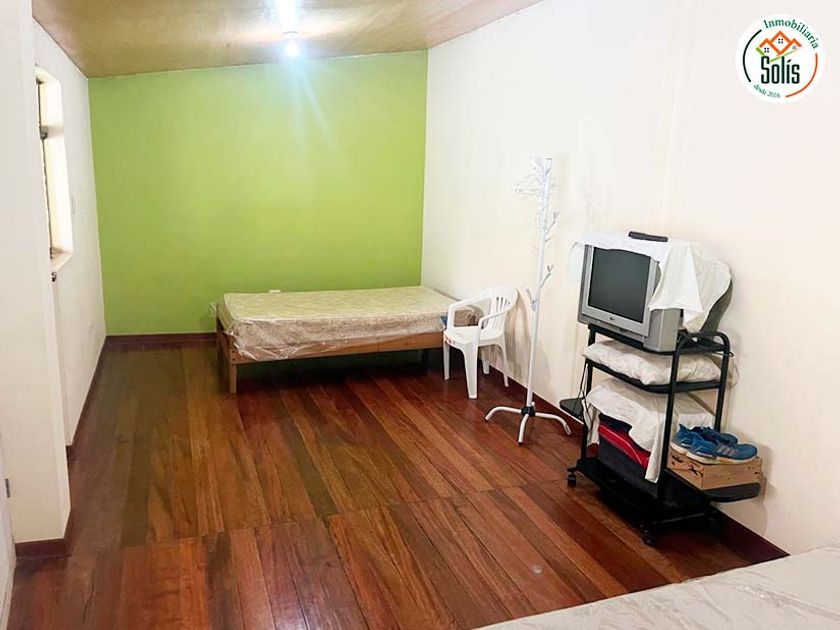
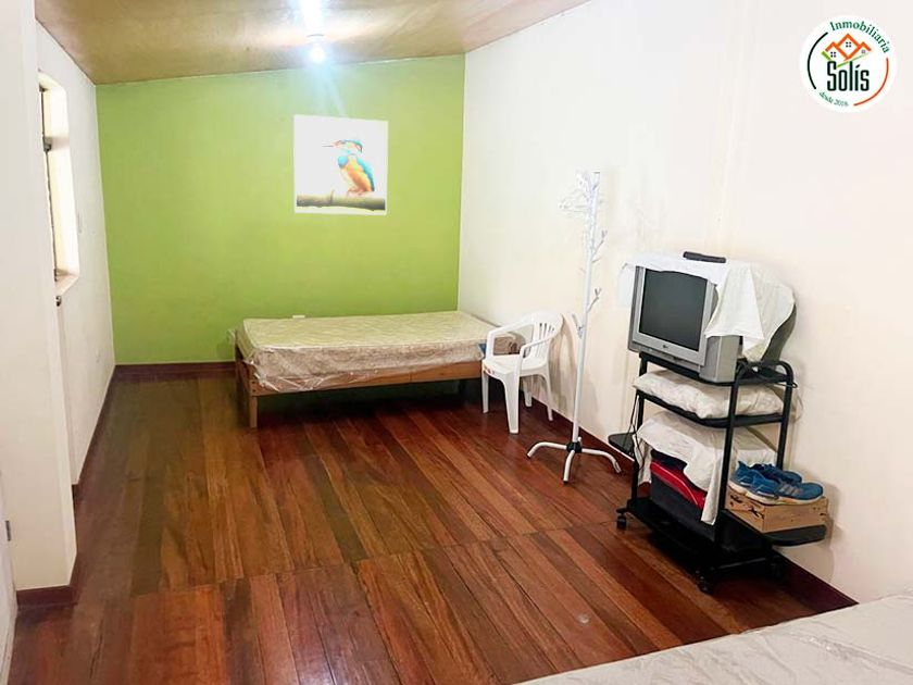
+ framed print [292,113,389,216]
